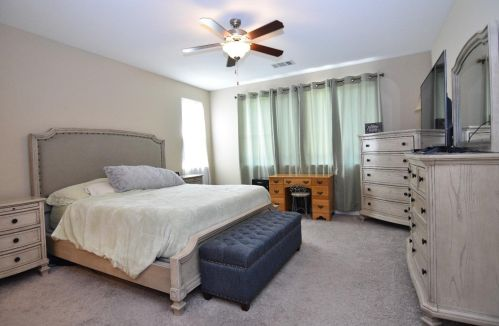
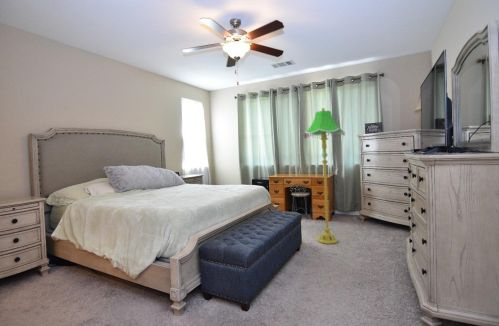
+ floor lamp [303,107,346,245]
